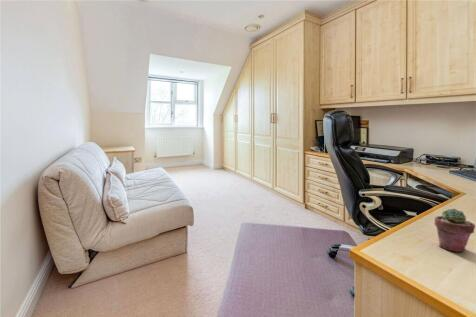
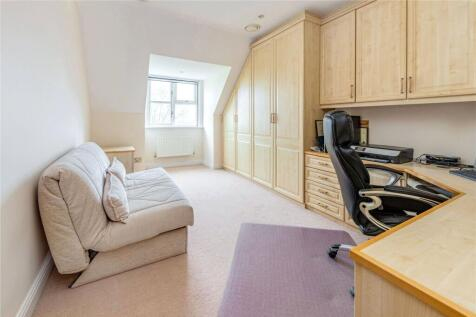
- potted succulent [434,208,476,253]
